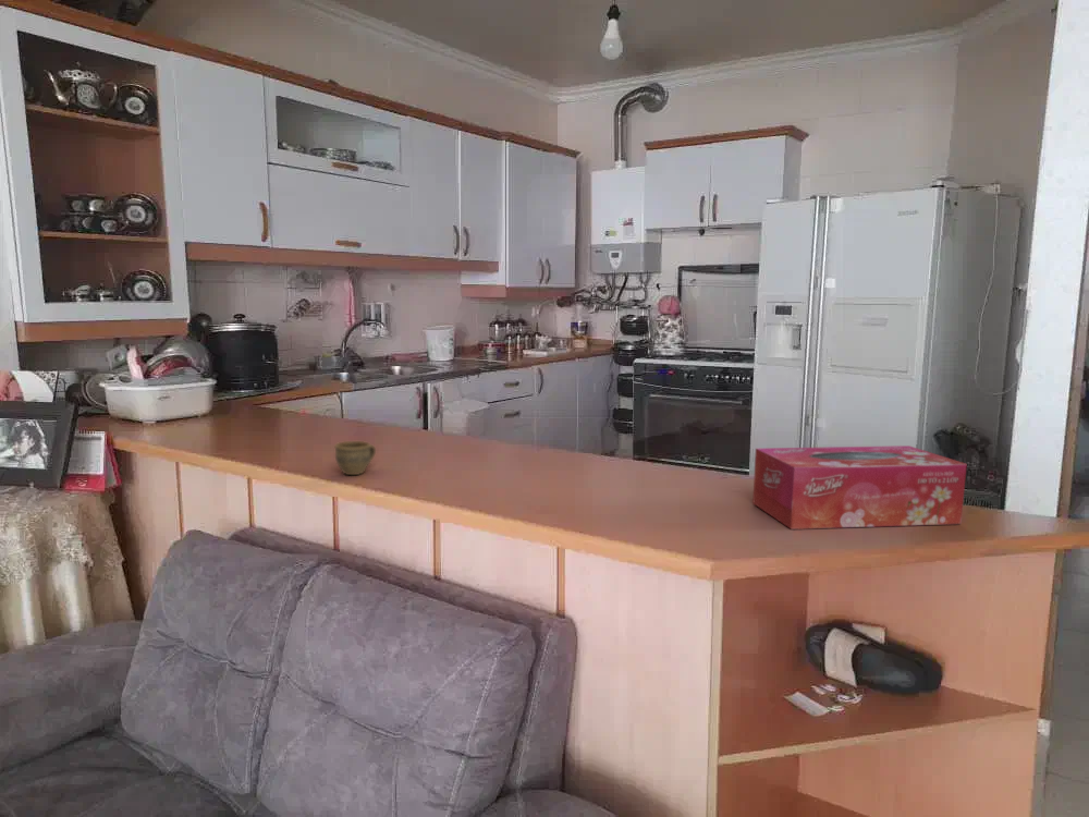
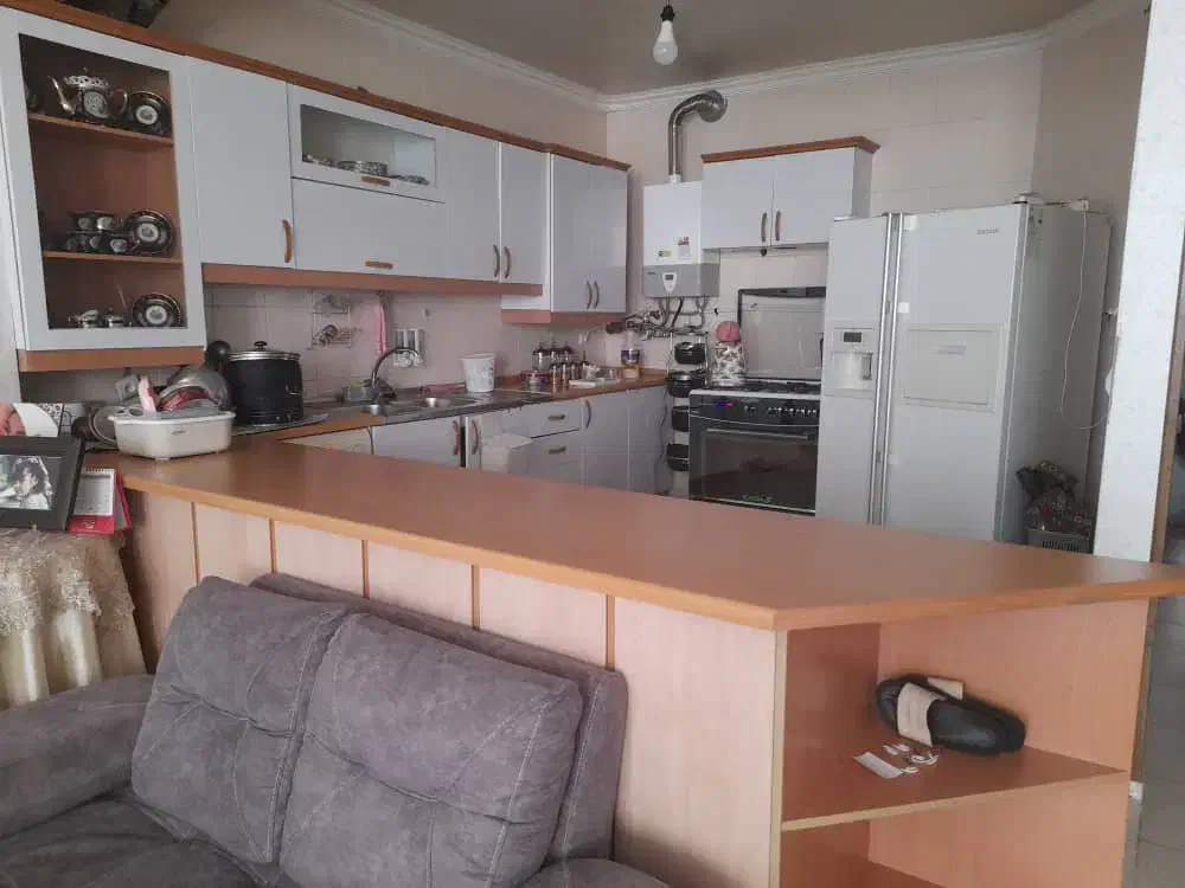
- tissue box [751,444,967,531]
- cup [333,440,377,476]
